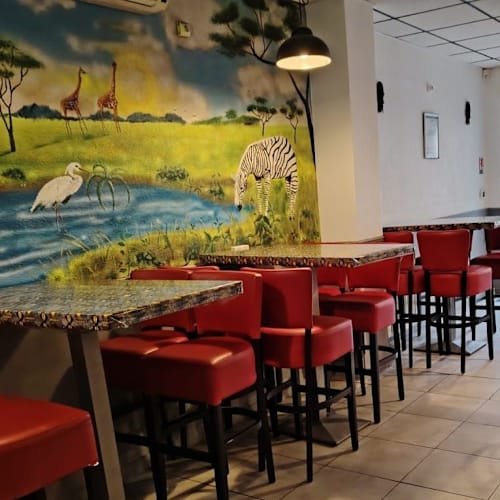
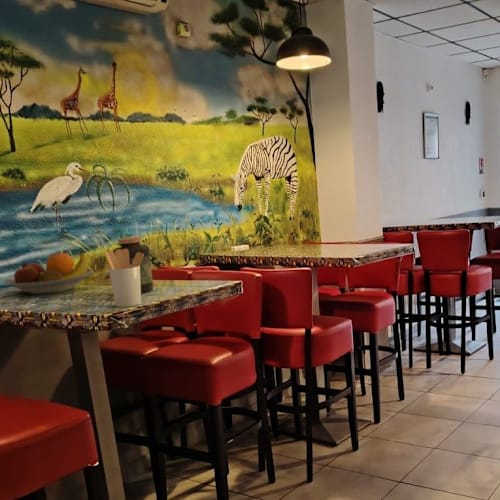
+ jar [112,236,154,294]
+ fruit bowl [3,251,94,295]
+ utensil holder [104,249,144,308]
